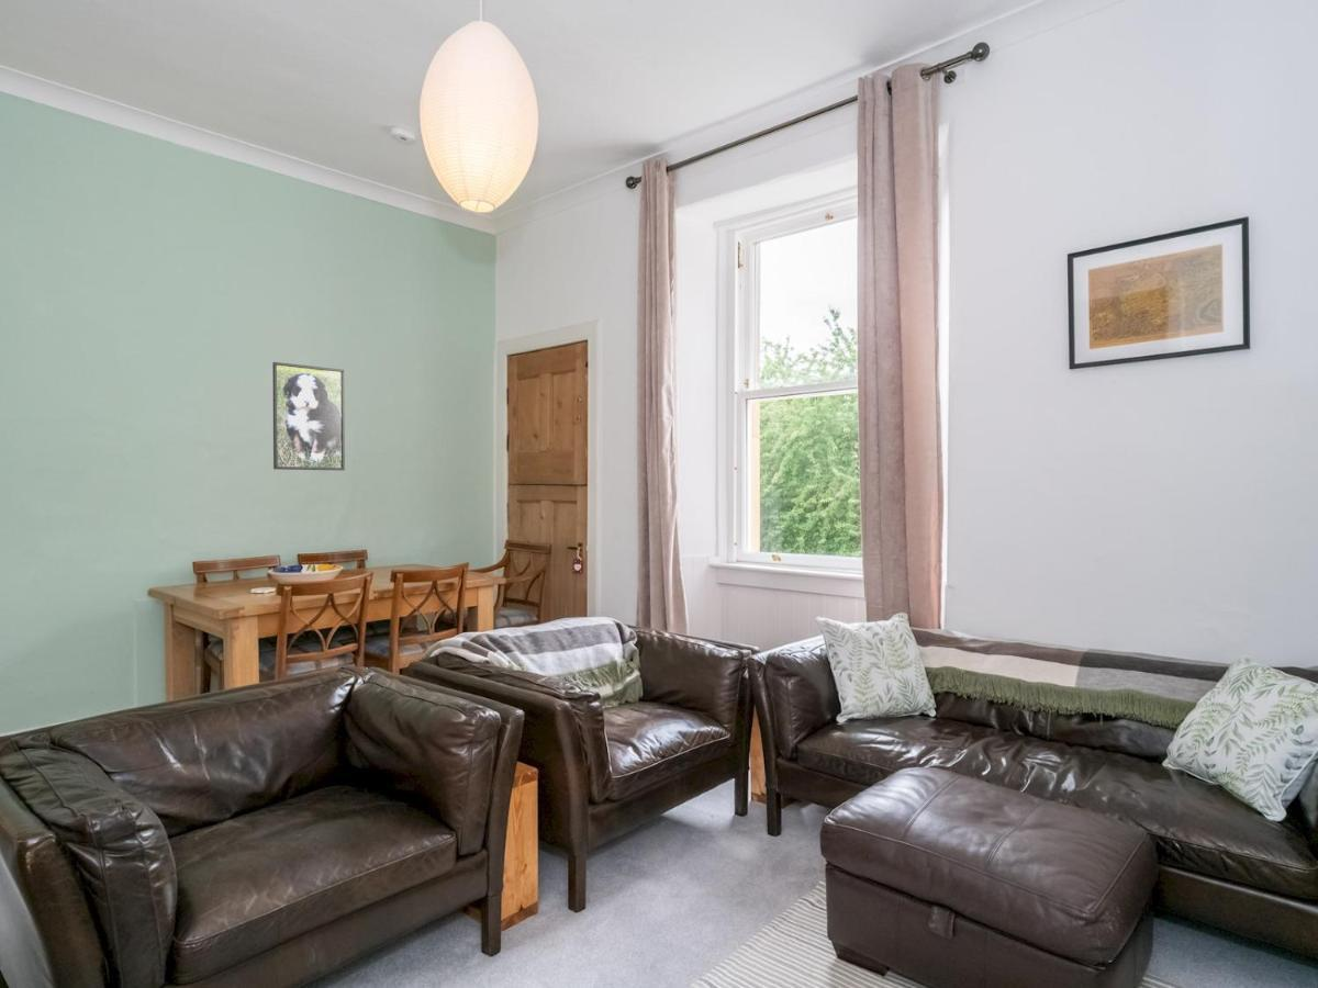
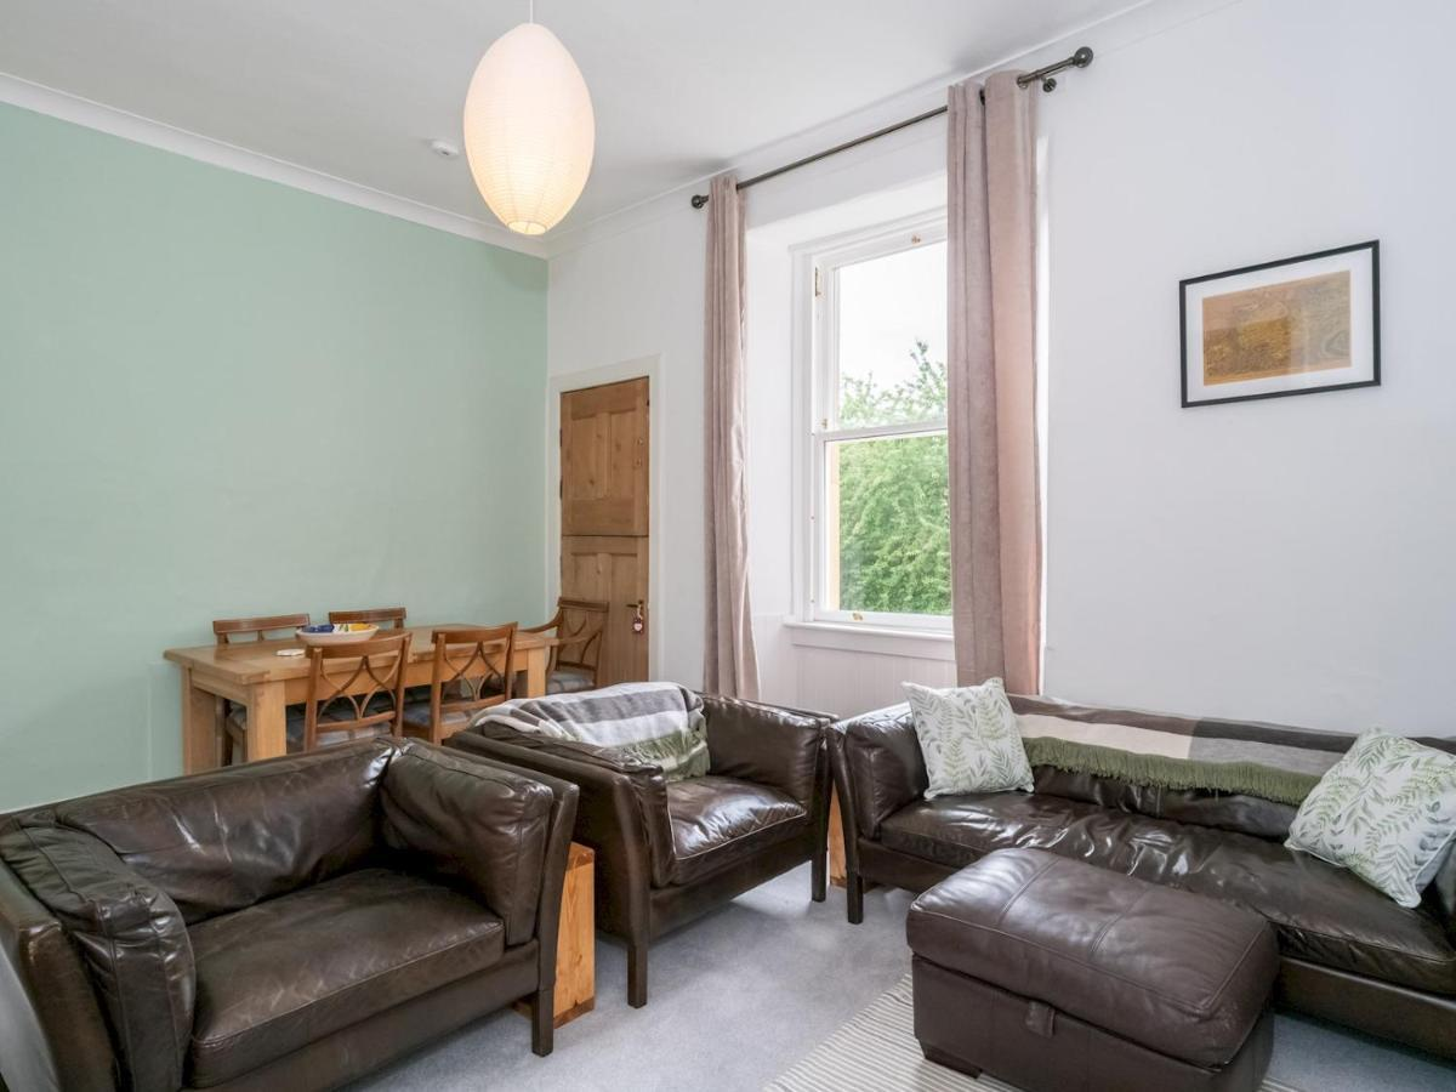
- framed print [271,361,346,471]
